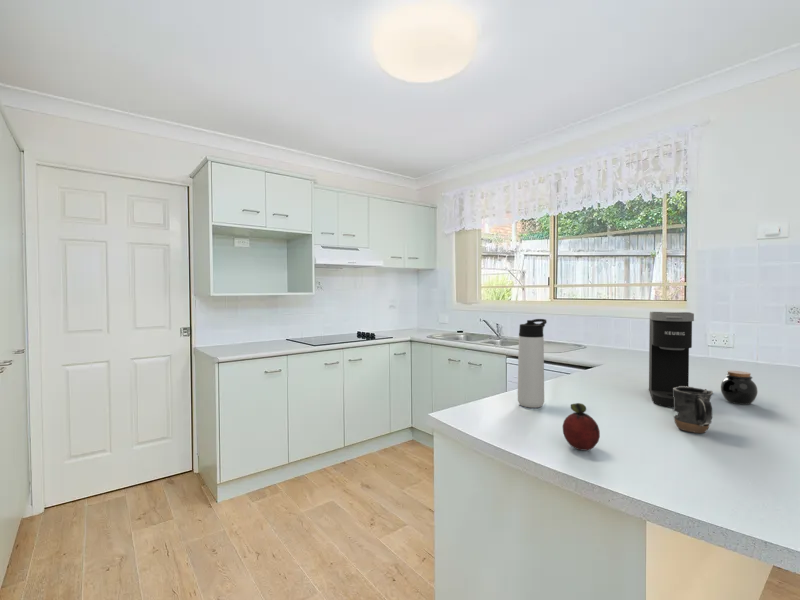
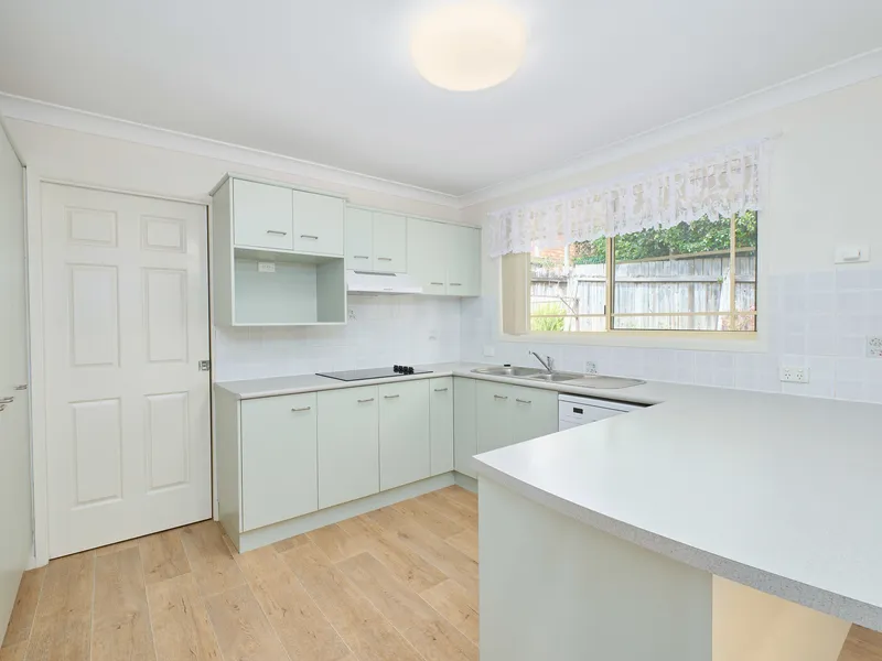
- jar [720,370,759,406]
- fruit [562,402,601,451]
- coffee maker [648,311,695,409]
- mug [673,386,714,434]
- thermos bottle [517,318,548,409]
